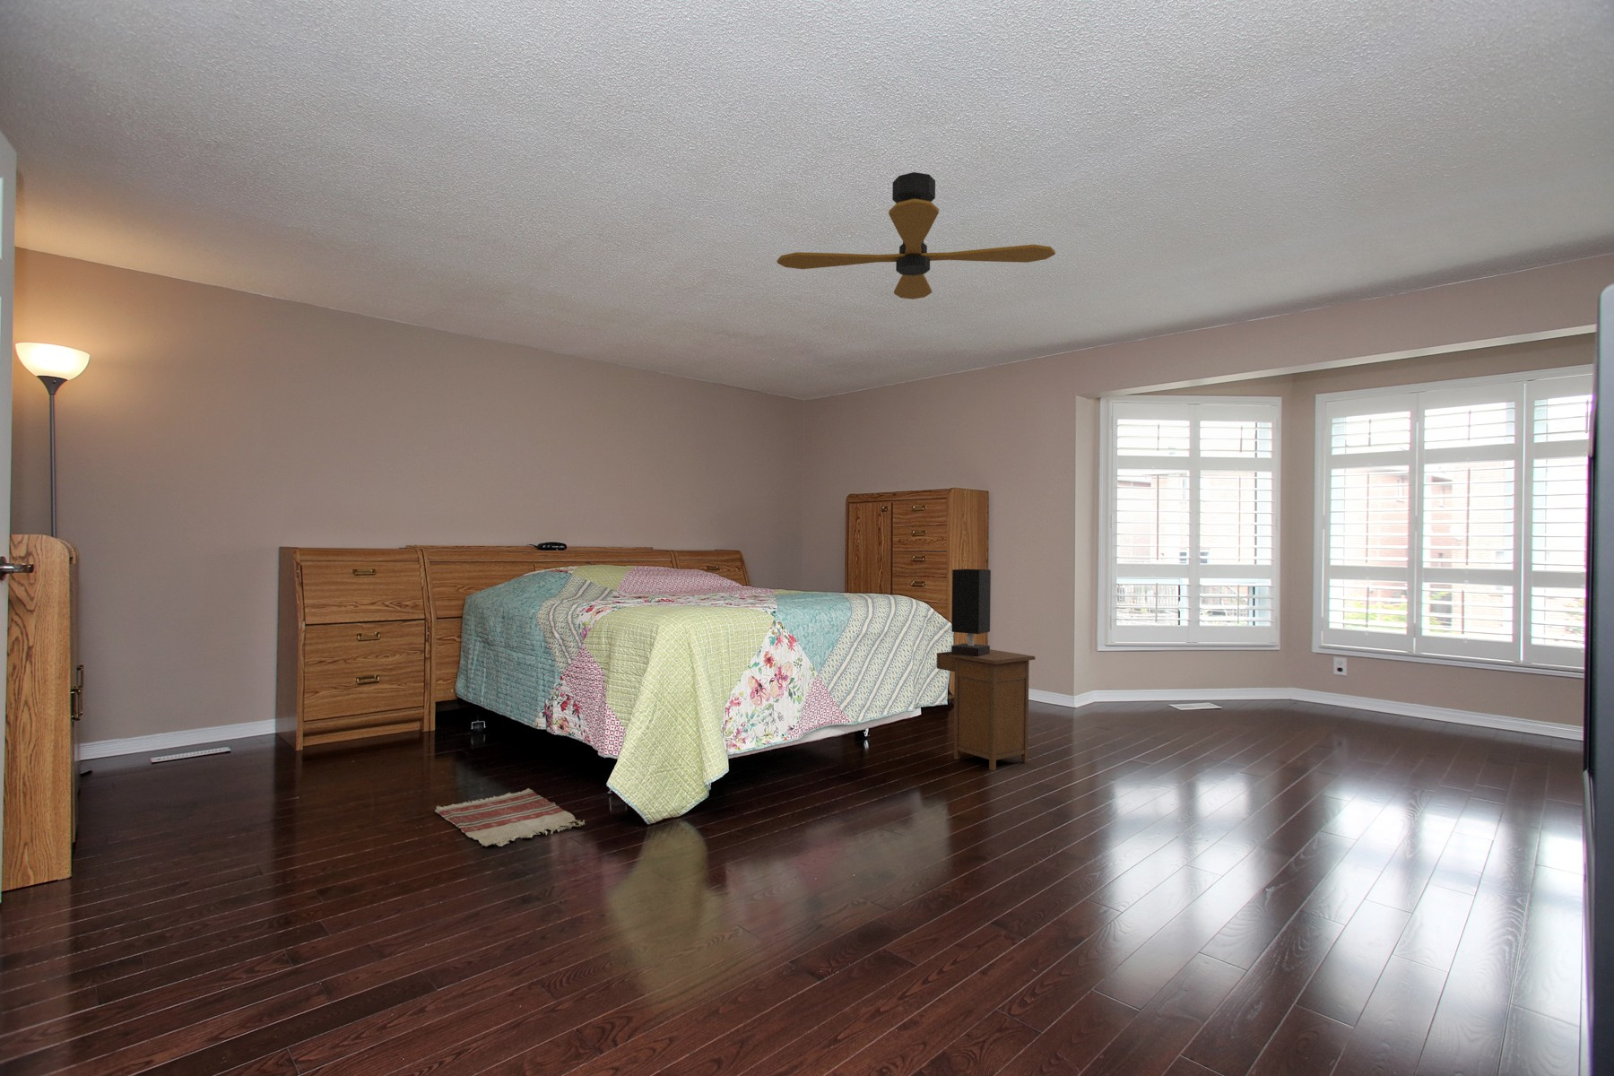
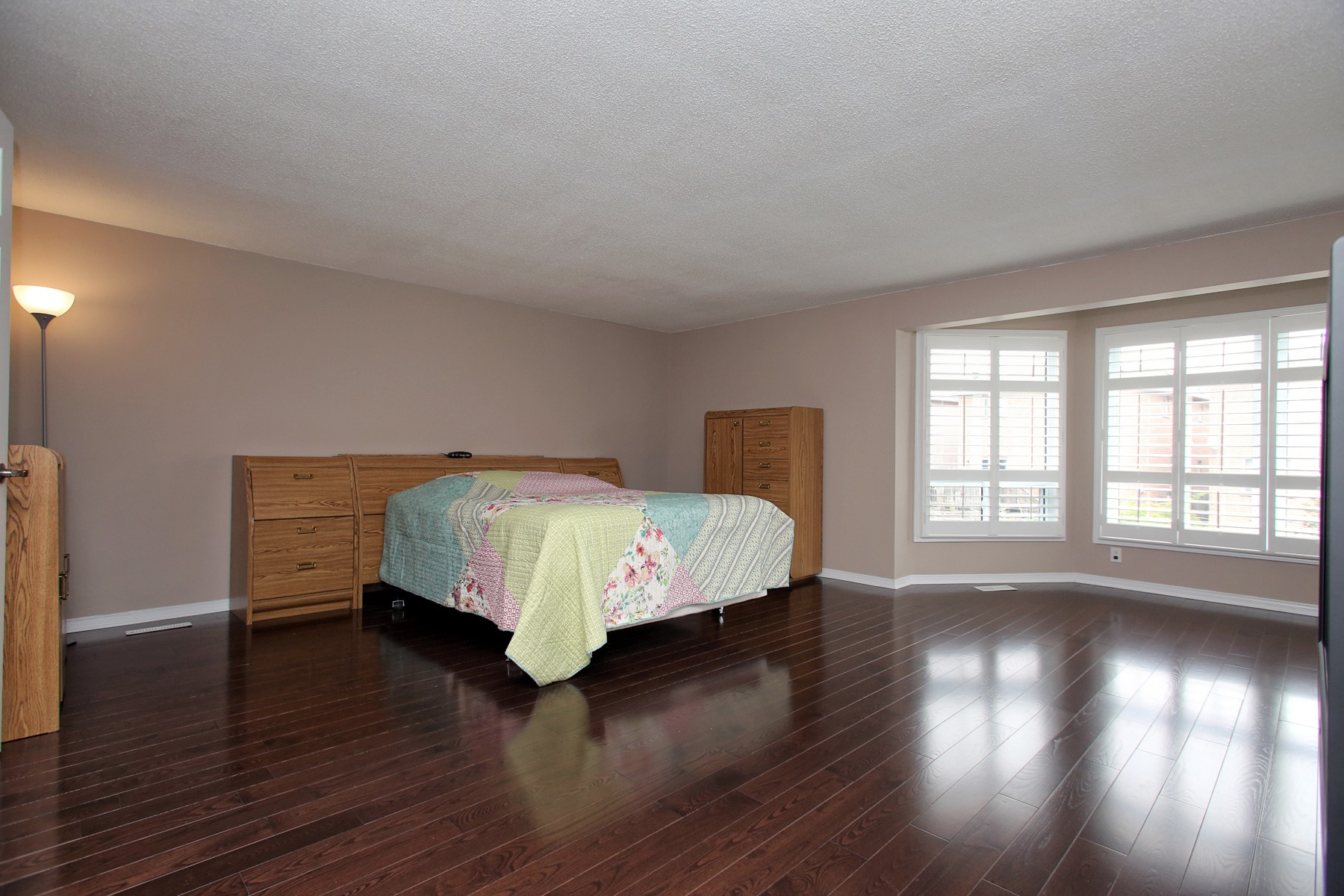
- table lamp [950,568,992,657]
- rug [434,788,586,848]
- ceiling fan [777,172,1057,300]
- nightstand [937,648,1036,771]
